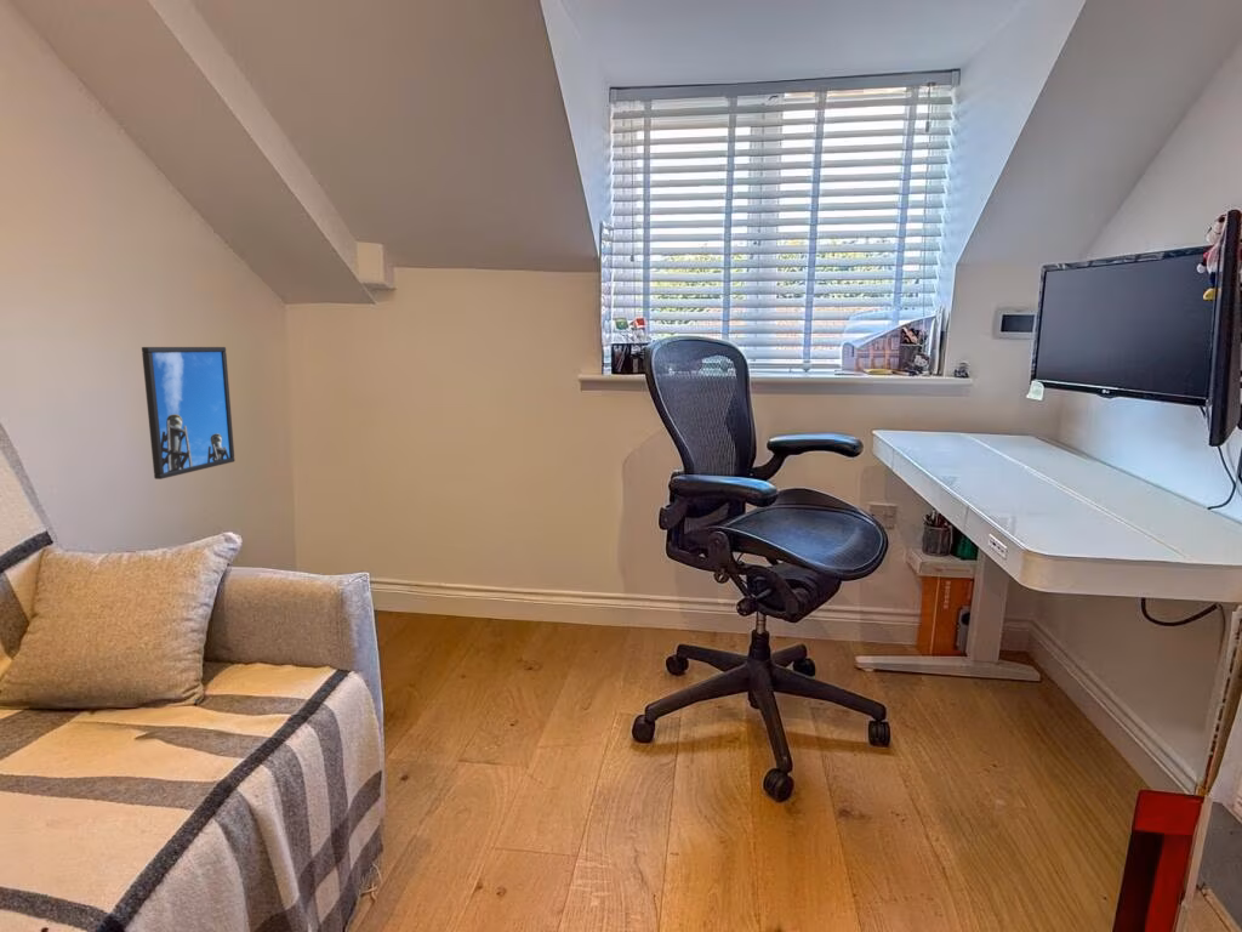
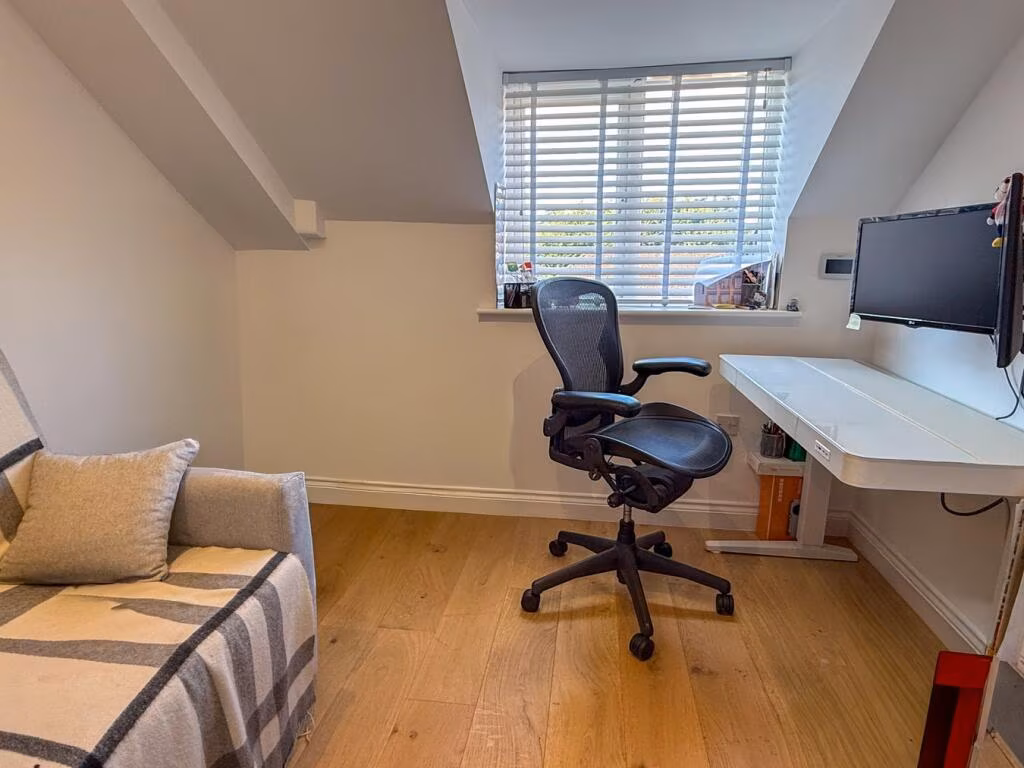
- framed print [141,346,237,481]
